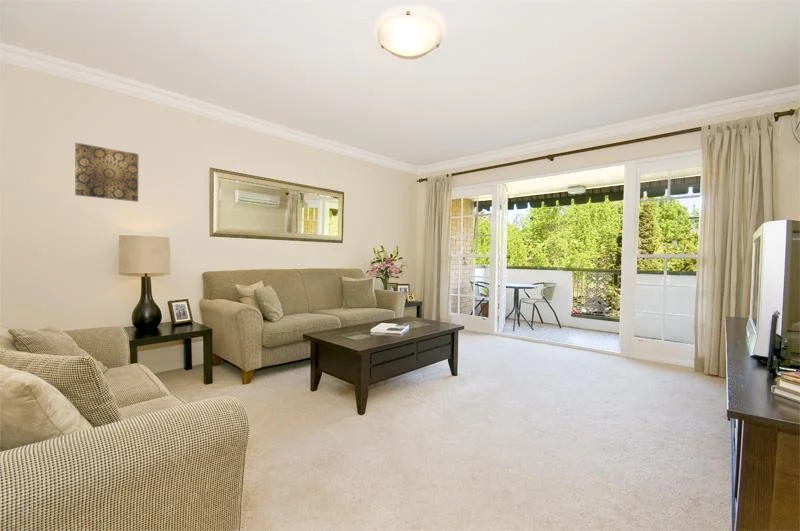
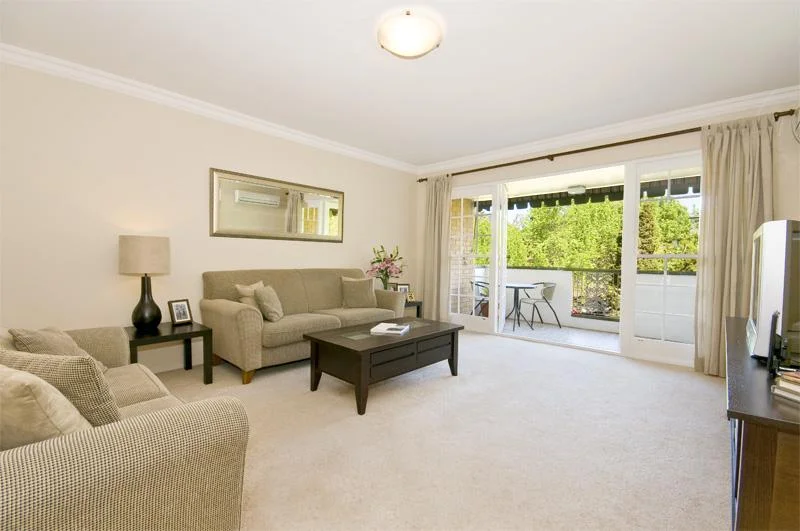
- wall art [74,142,139,203]
